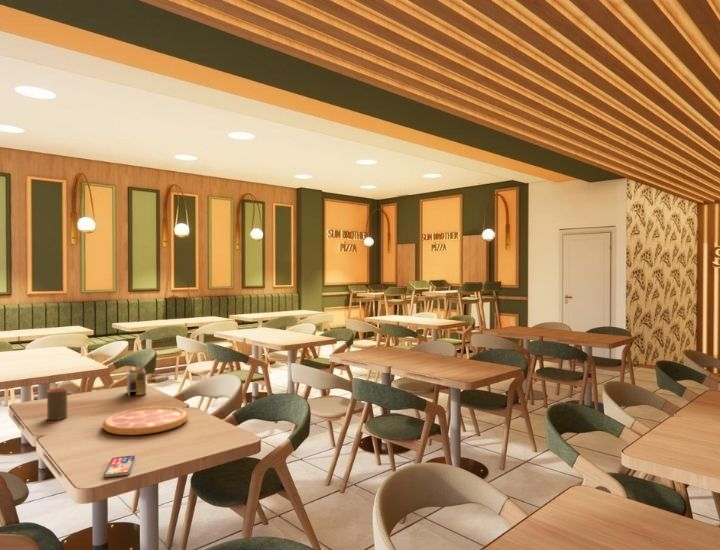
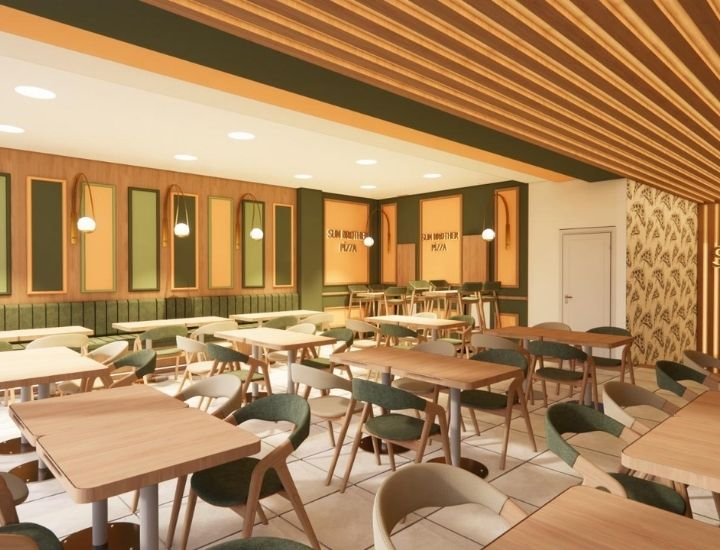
- cup [46,387,68,421]
- pizza [102,406,189,436]
- smartphone [103,455,136,478]
- napkin holder [126,363,147,397]
